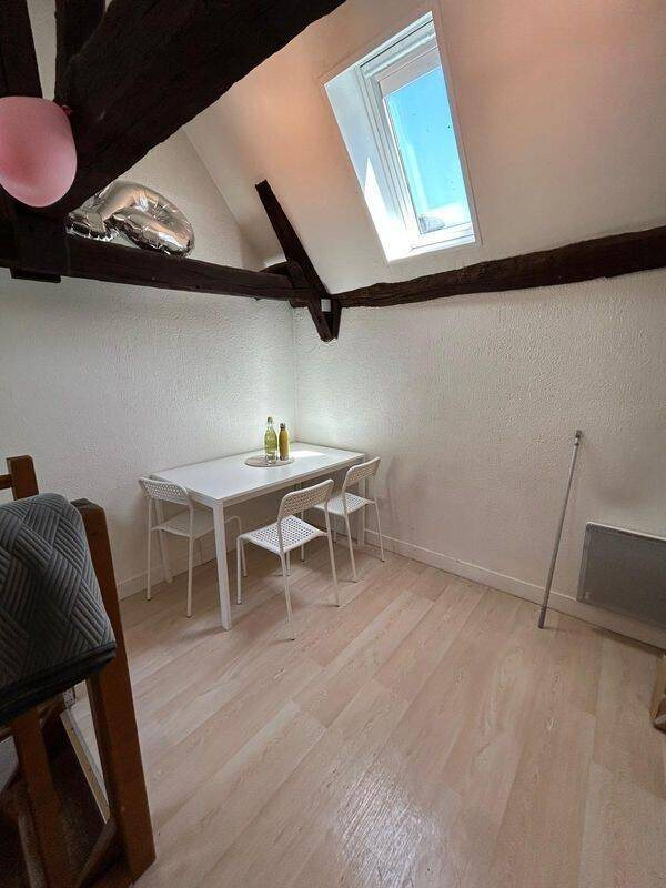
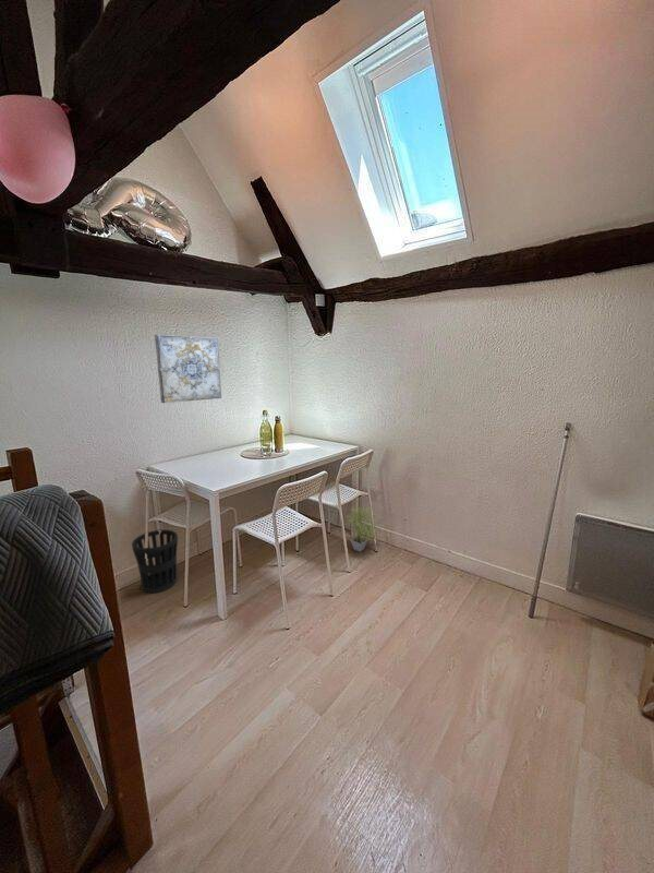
+ potted plant [343,506,383,553]
+ wall art [154,334,222,404]
+ wastebasket [131,528,179,594]
